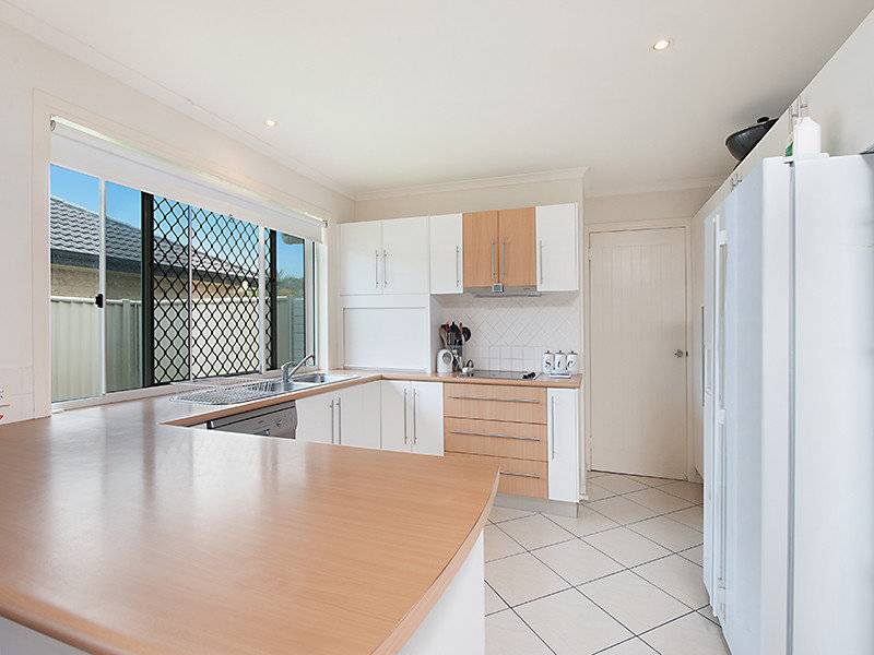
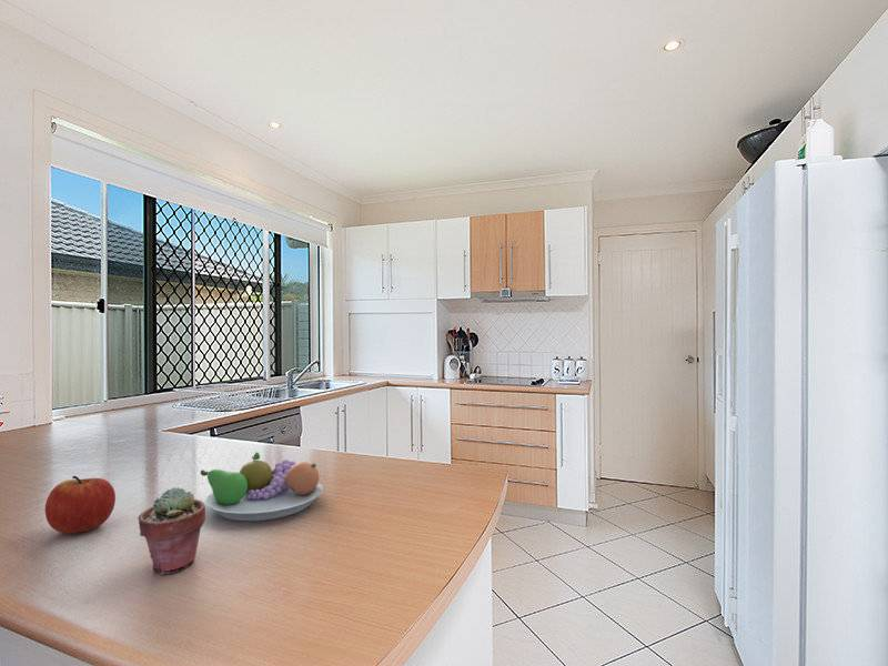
+ fruit bowl [200,451,324,522]
+ potted succulent [138,486,206,575]
+ apple [44,475,117,535]
